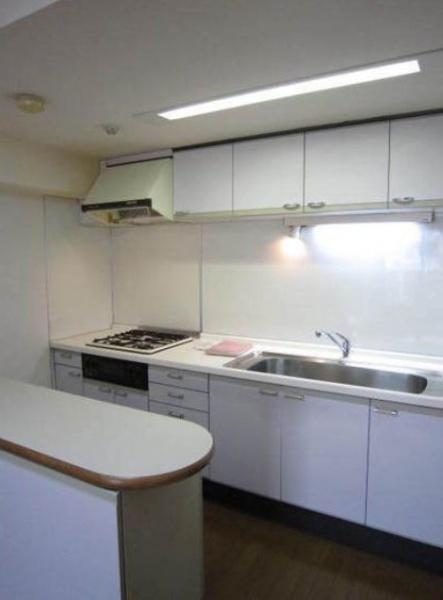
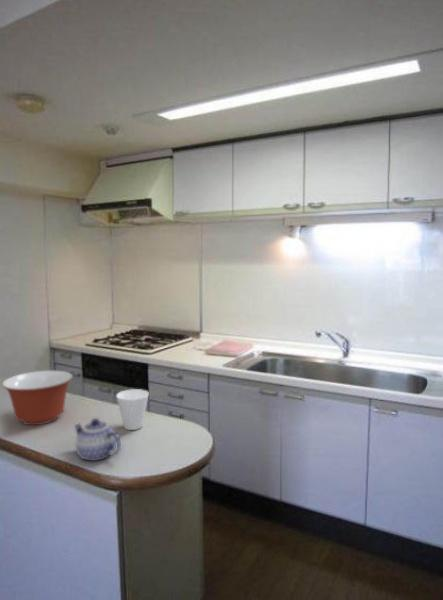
+ mixing bowl [1,370,74,426]
+ teapot [73,417,122,462]
+ cup [115,388,150,431]
